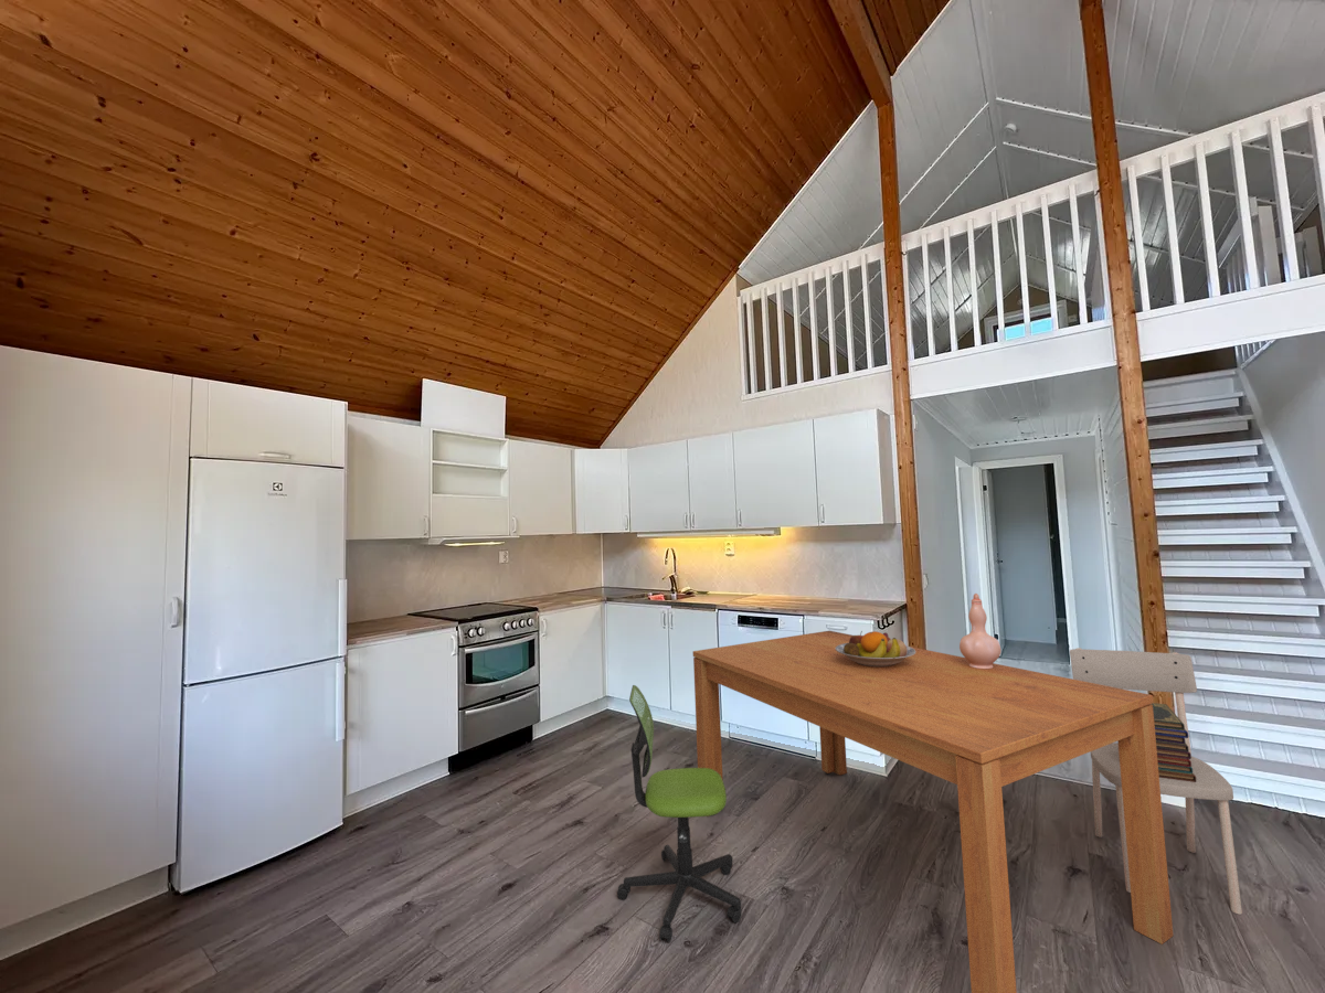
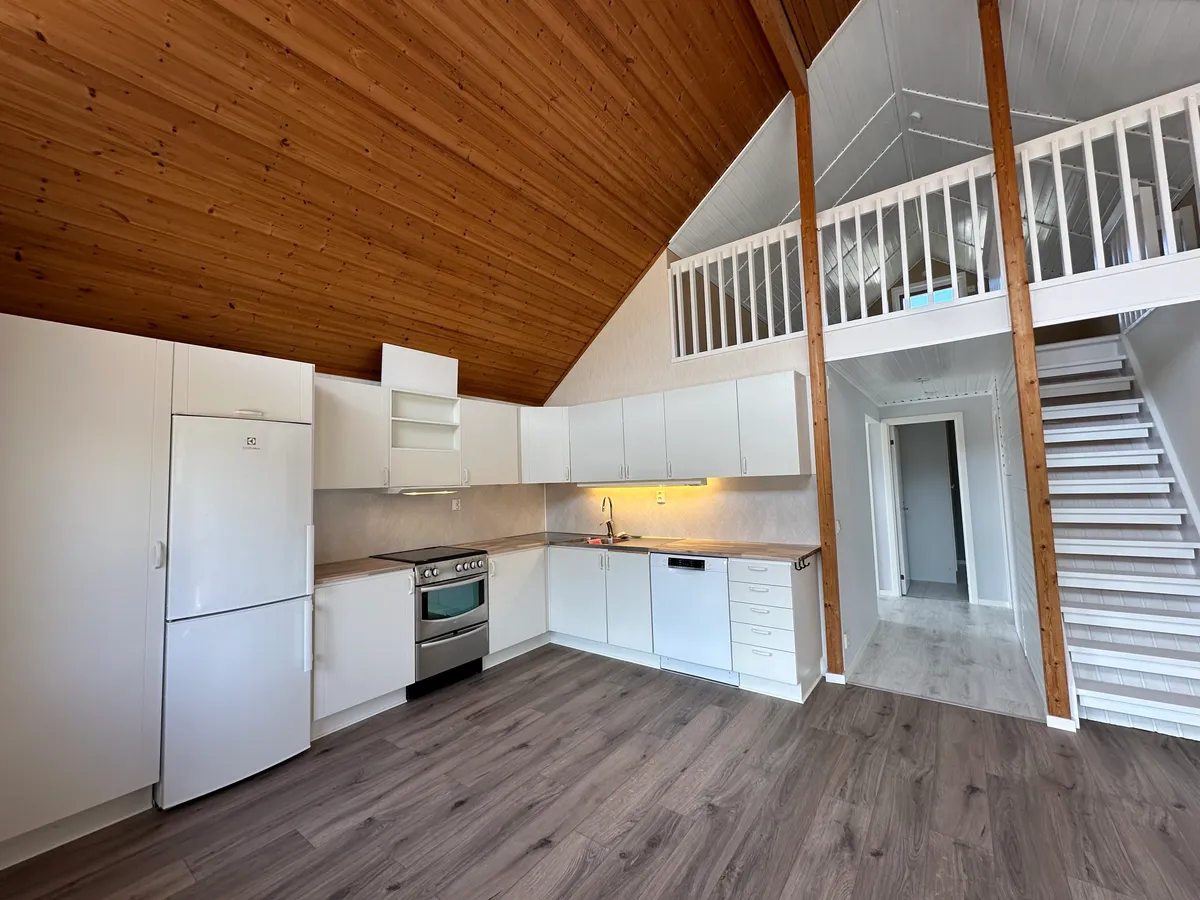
- dining table [692,630,1174,993]
- book stack [1151,702,1197,782]
- dining chair [1069,647,1243,916]
- fruit bowl [836,630,915,666]
- vase [958,592,1001,669]
- chair [616,684,742,943]
